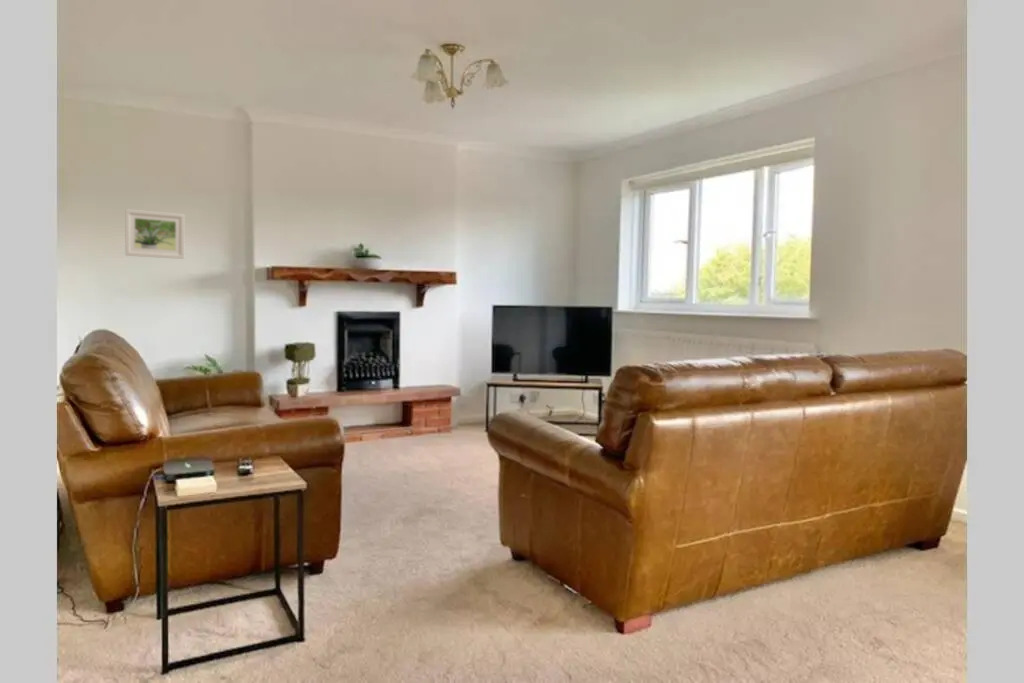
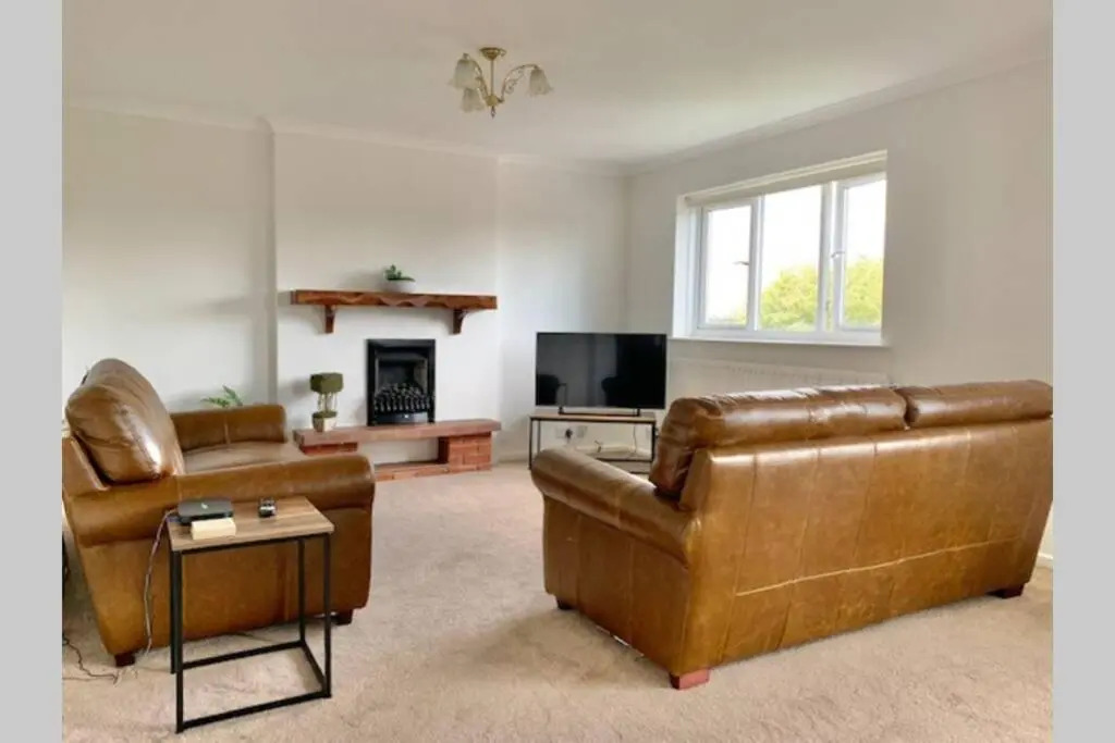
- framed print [124,208,186,260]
